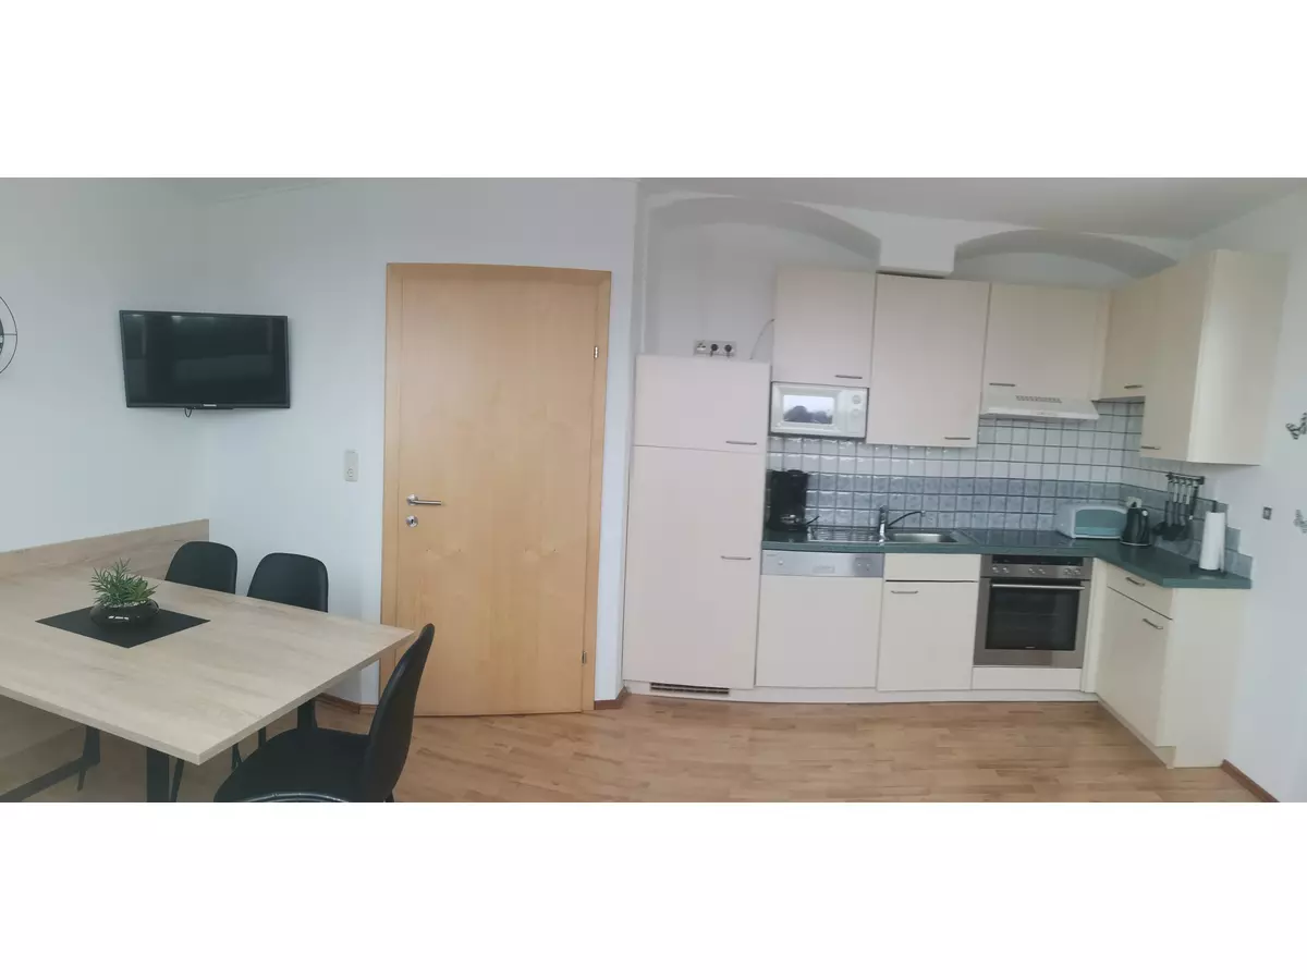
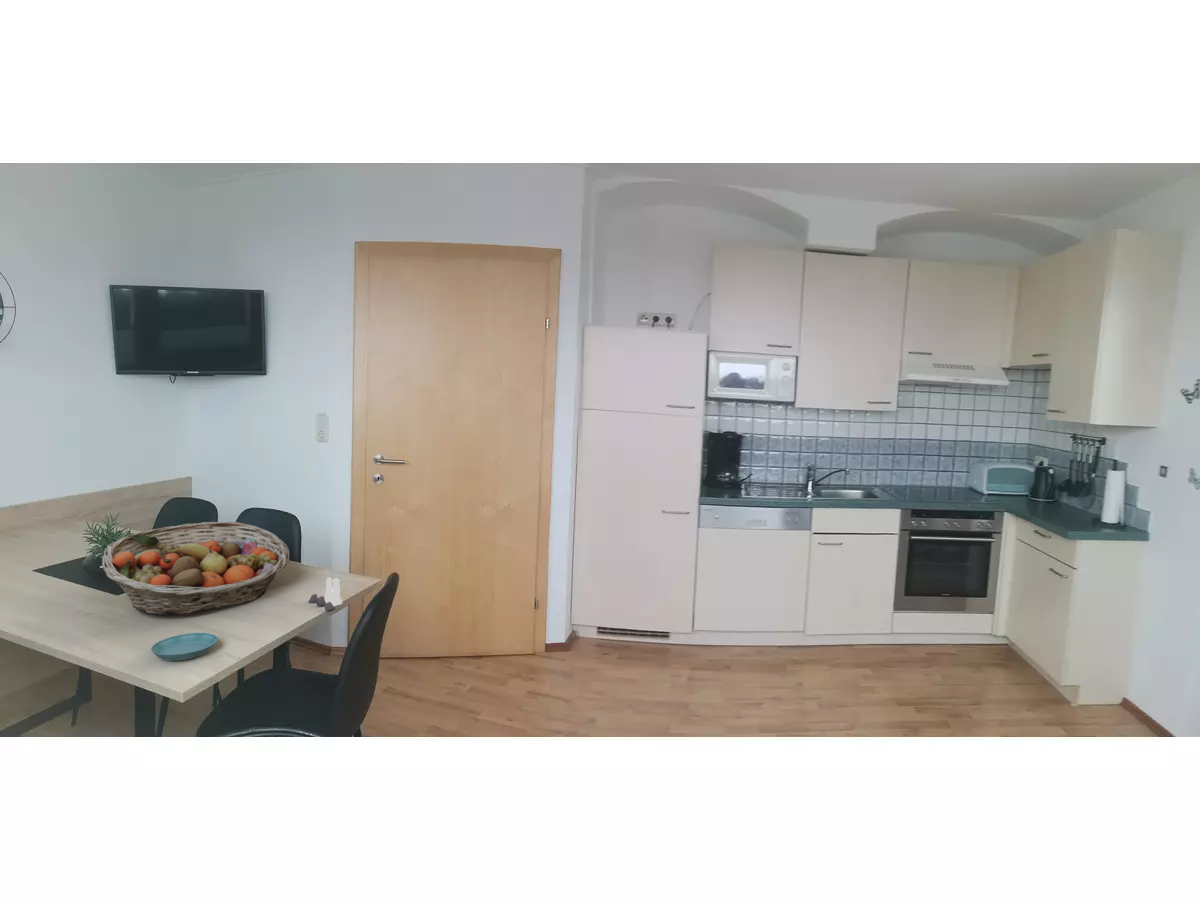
+ fruit basket [101,521,291,617]
+ salt and pepper shaker set [307,576,343,611]
+ saucer [150,632,219,662]
